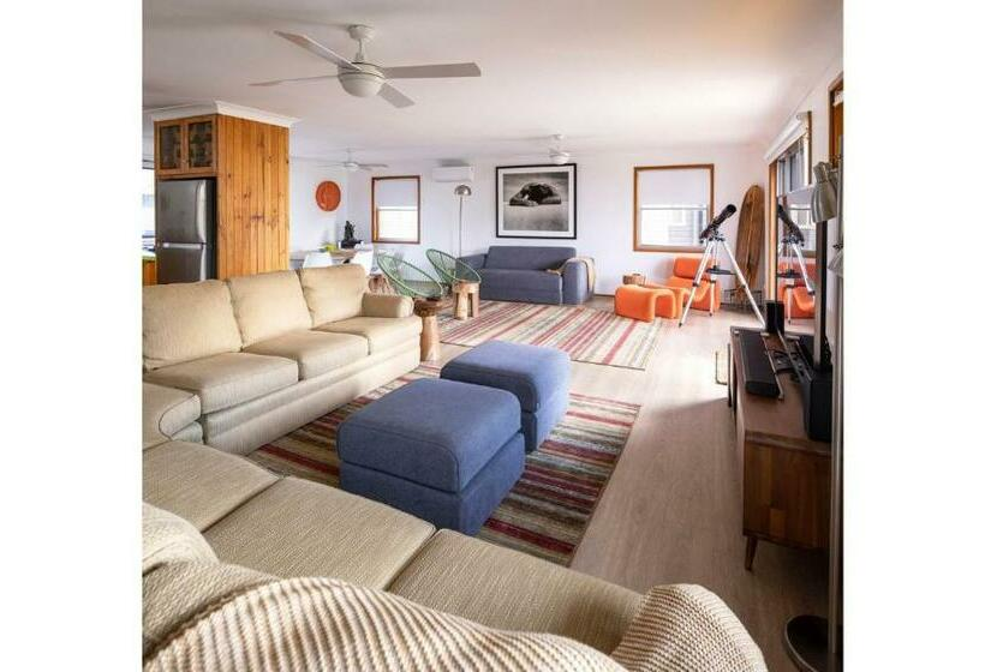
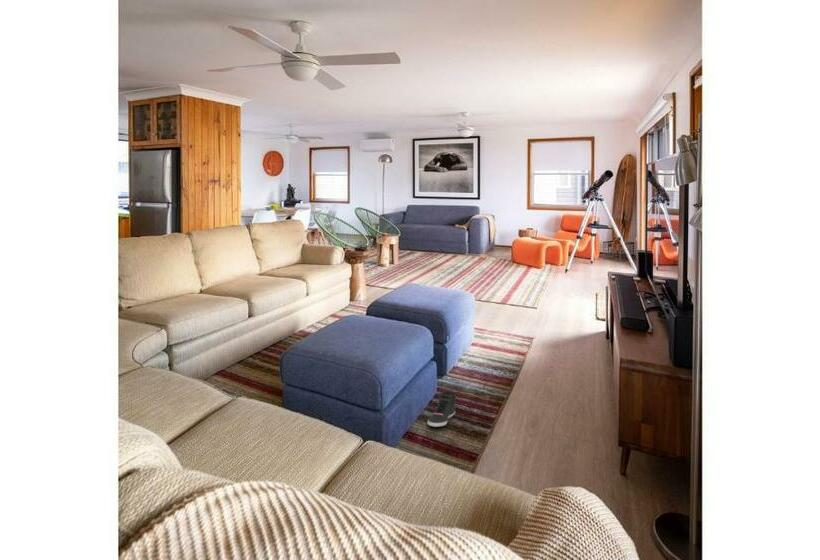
+ sneaker [427,391,457,428]
